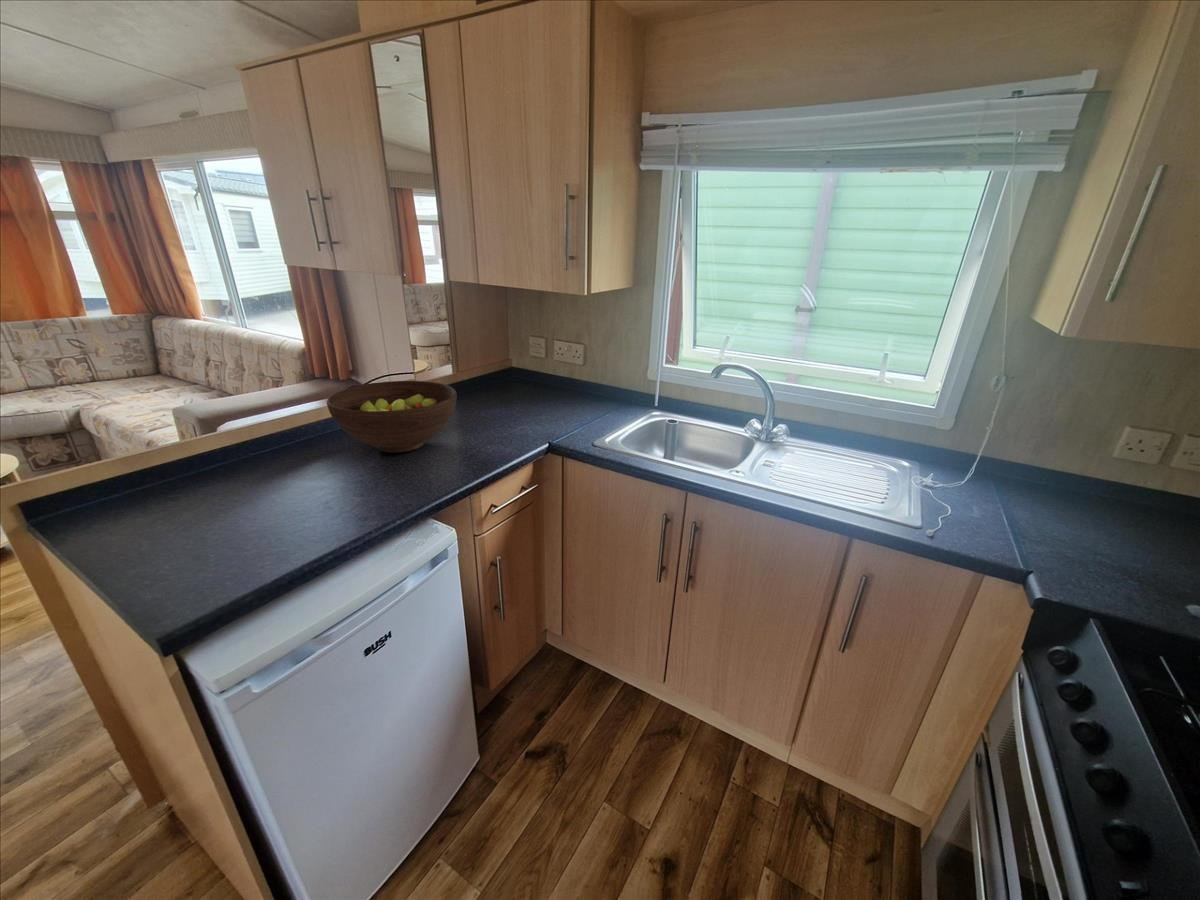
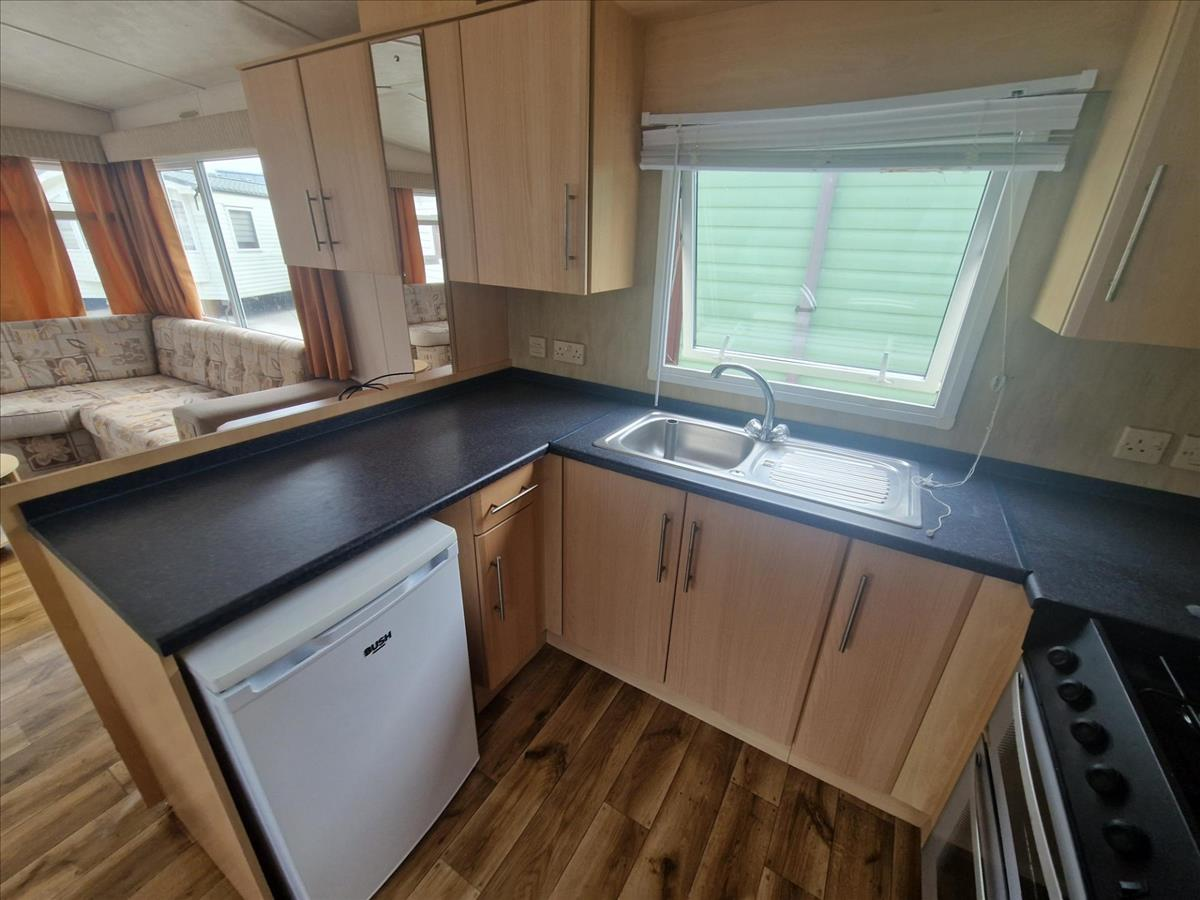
- fruit bowl [326,380,458,454]
